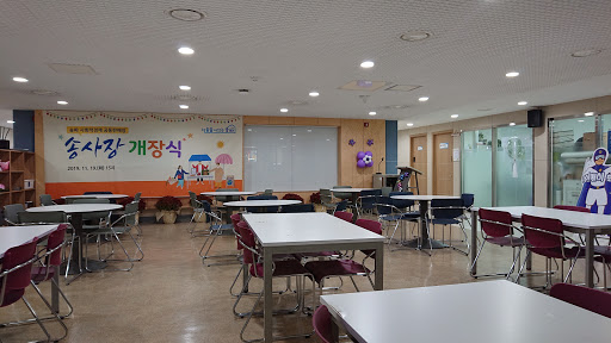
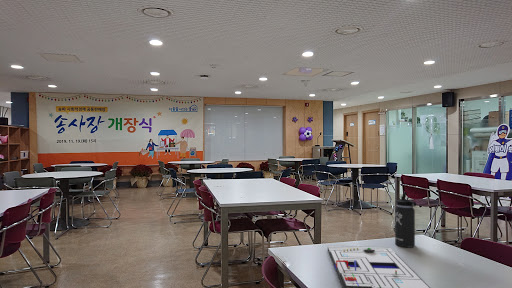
+ thermos bottle [394,191,417,249]
+ board game [327,245,431,288]
